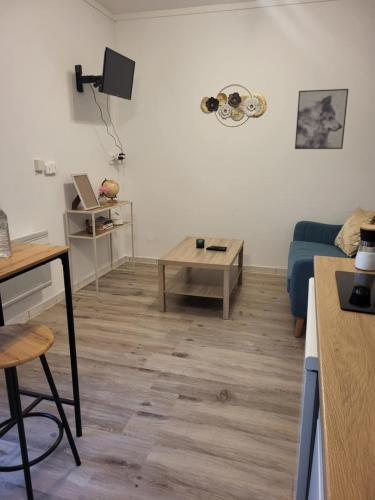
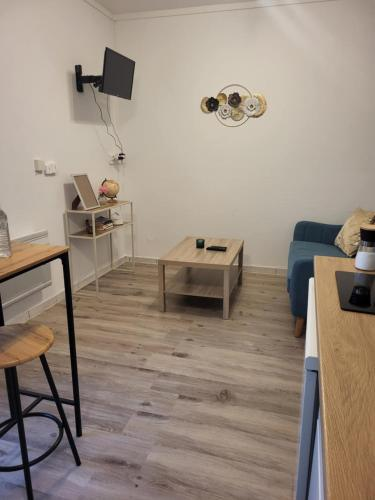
- wall art [294,88,349,150]
